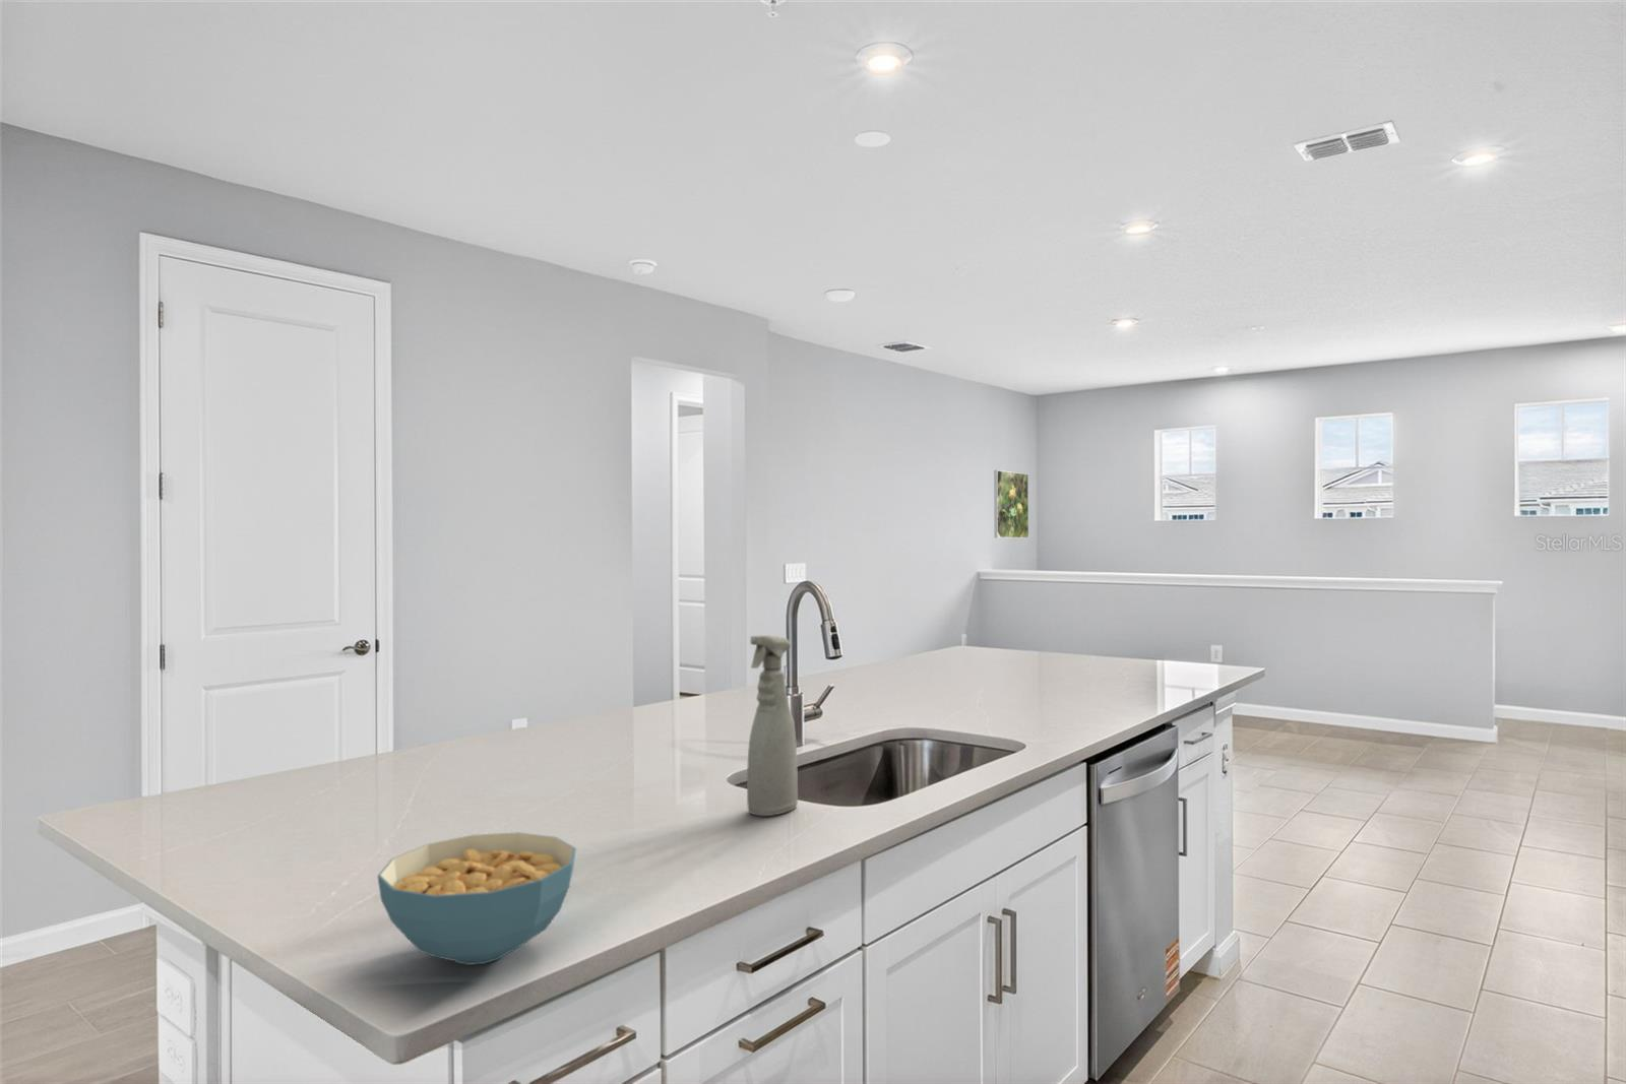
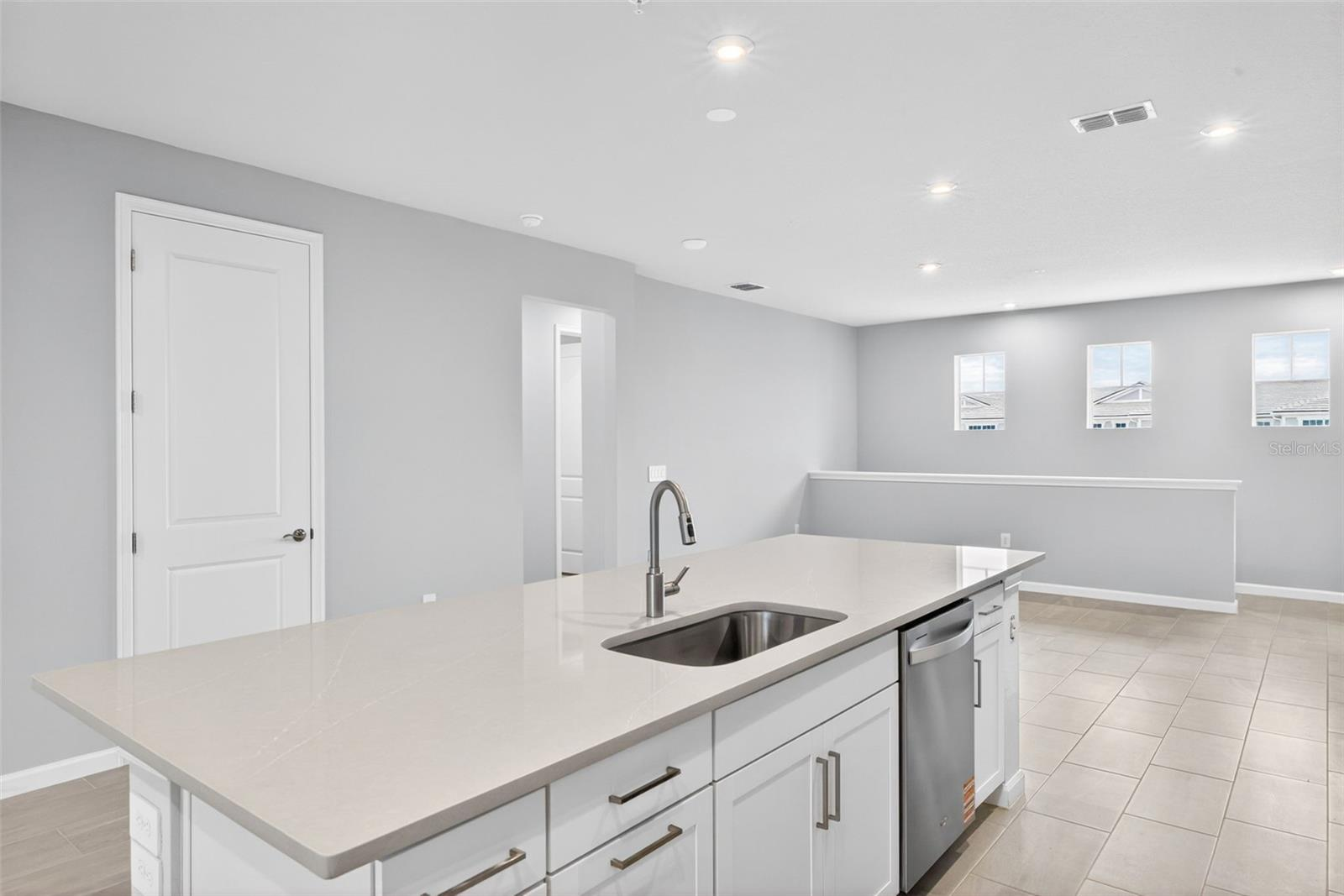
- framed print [993,469,1030,540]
- cereal bowl [376,831,577,967]
- spray bottle [746,634,798,817]
